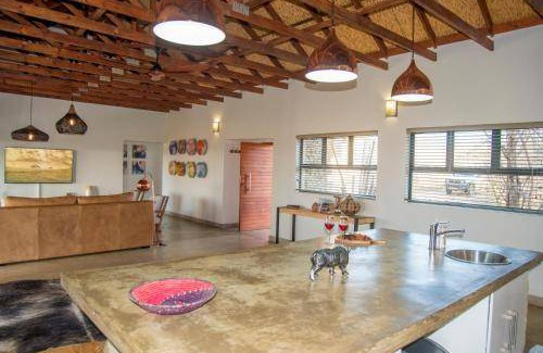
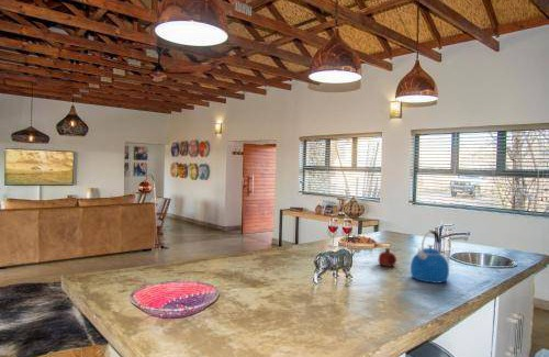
+ fruit [378,247,397,268]
+ kettle [410,230,450,285]
